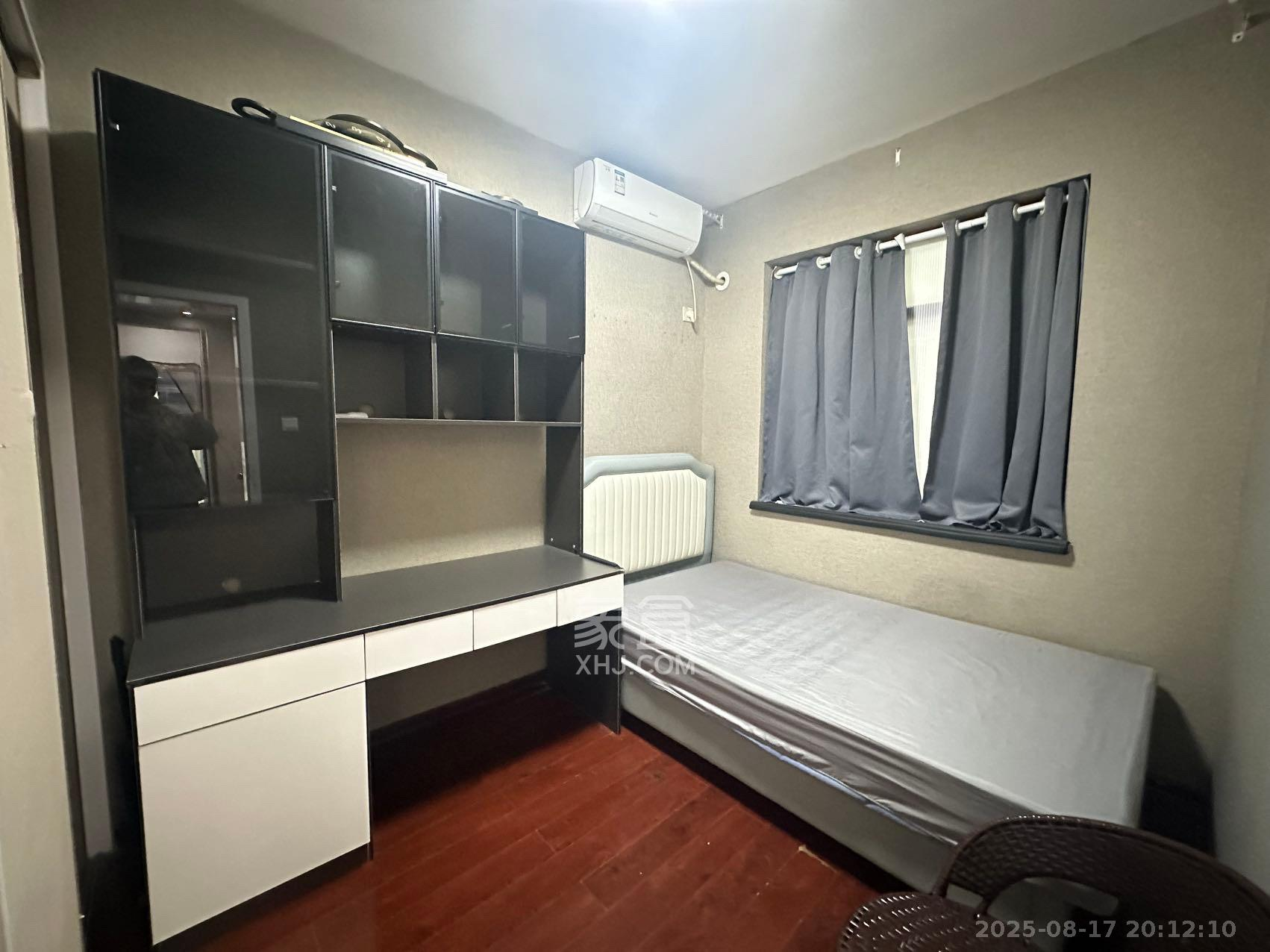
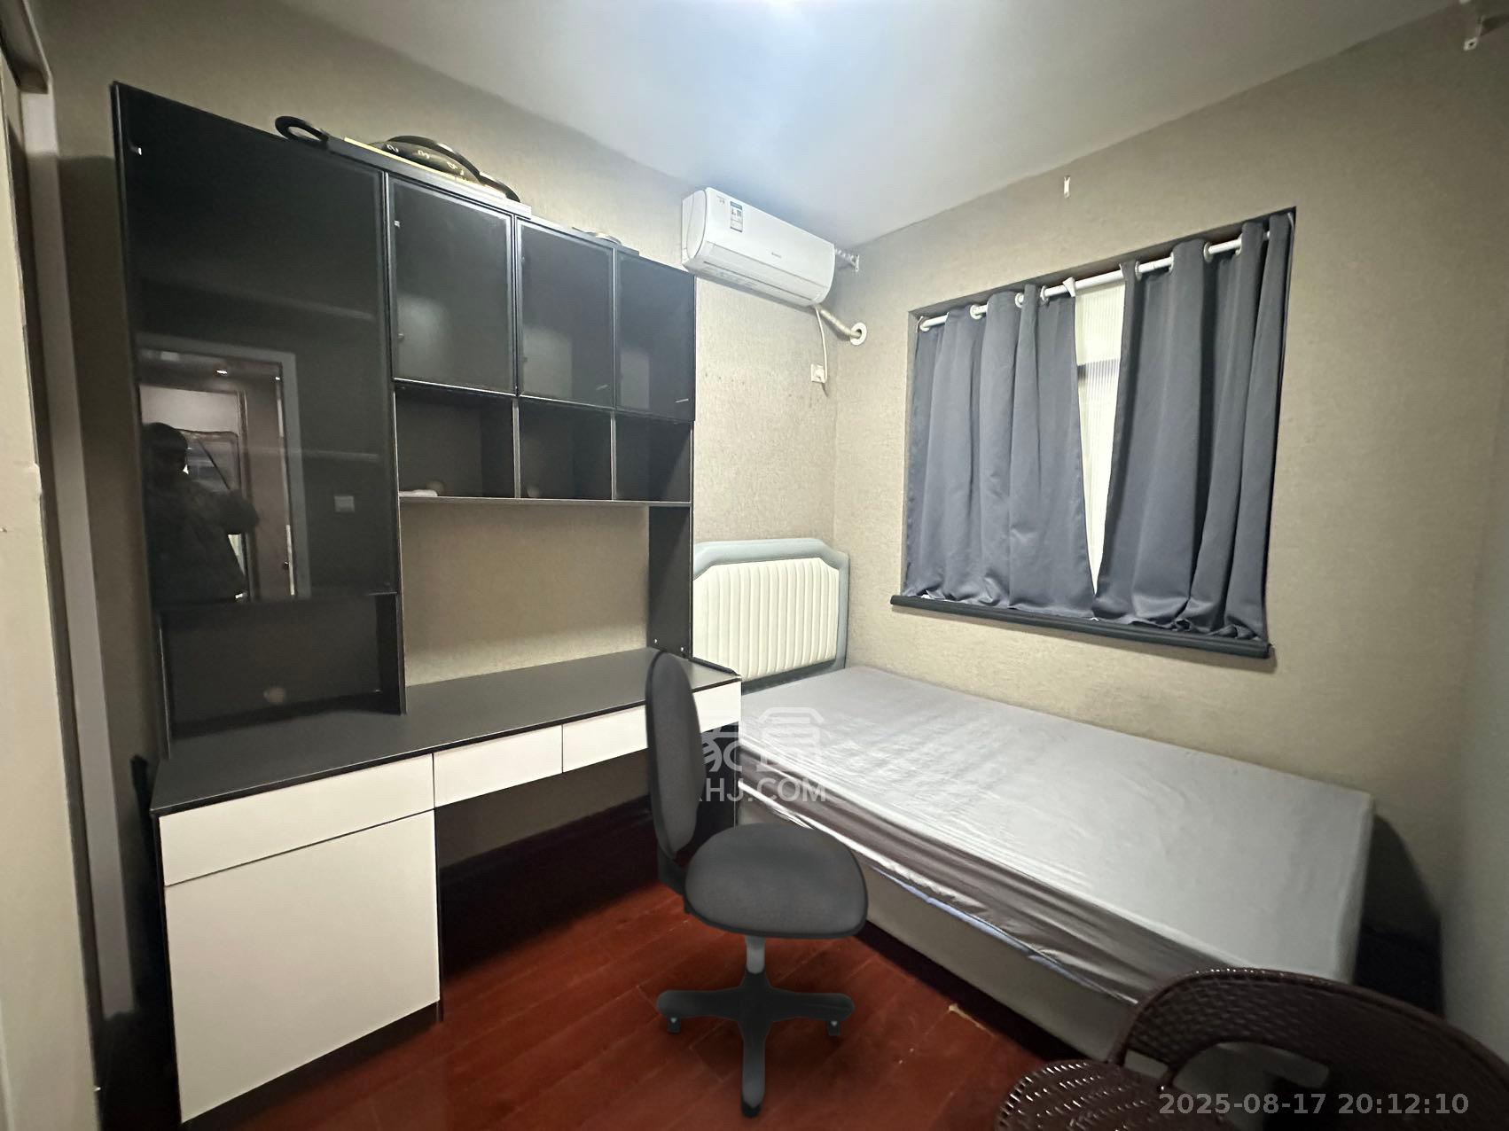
+ office chair [644,647,870,1120]
